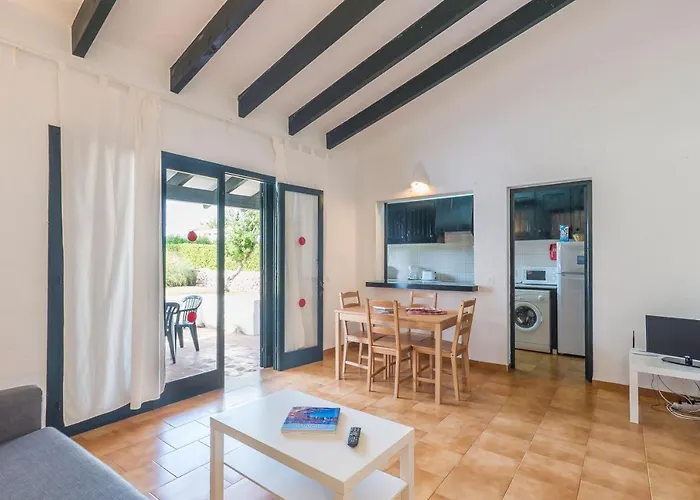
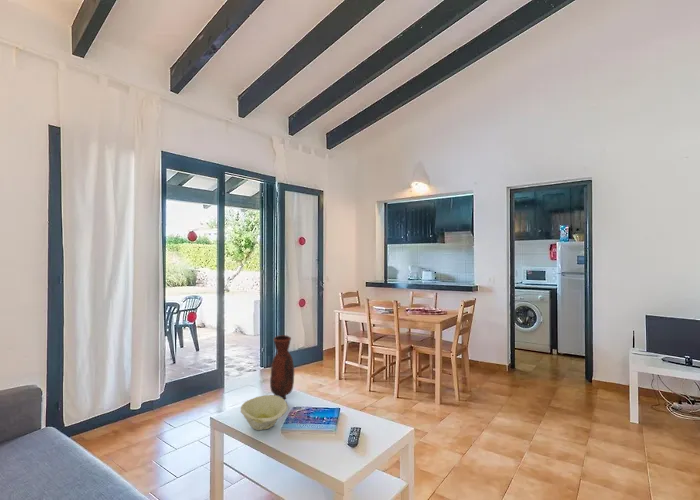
+ bowl [240,394,289,431]
+ vase [269,334,295,400]
